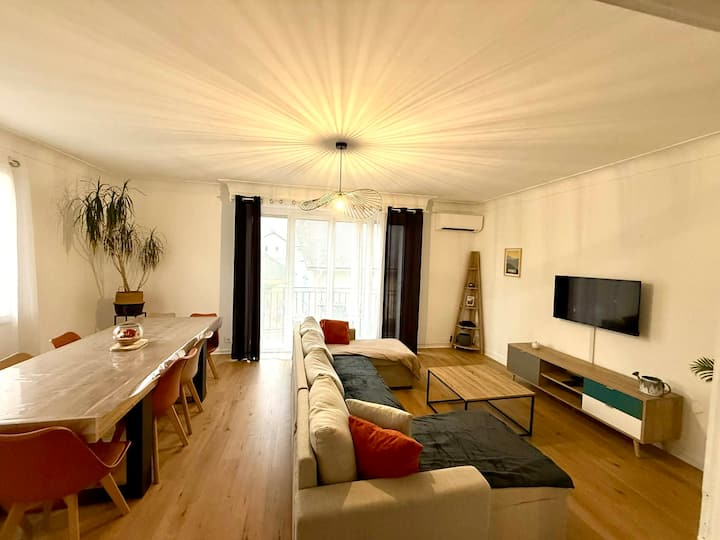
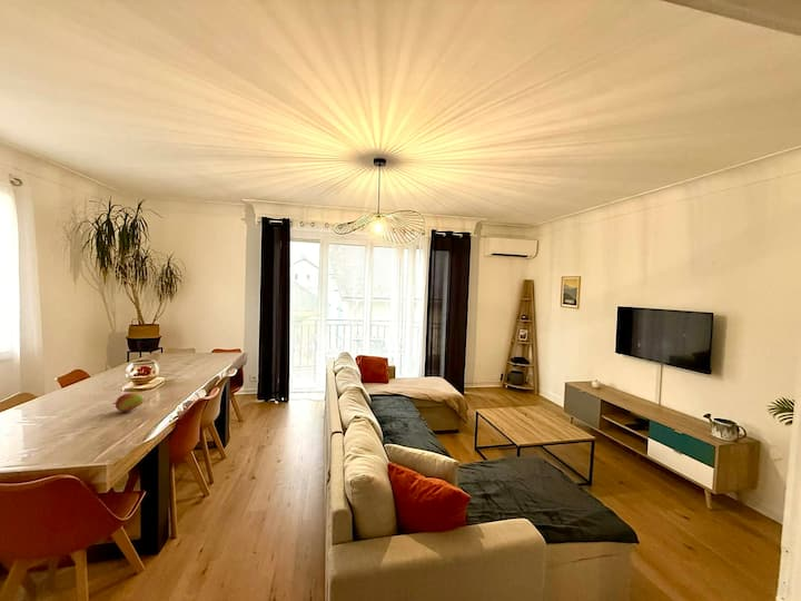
+ fruit [112,392,145,413]
